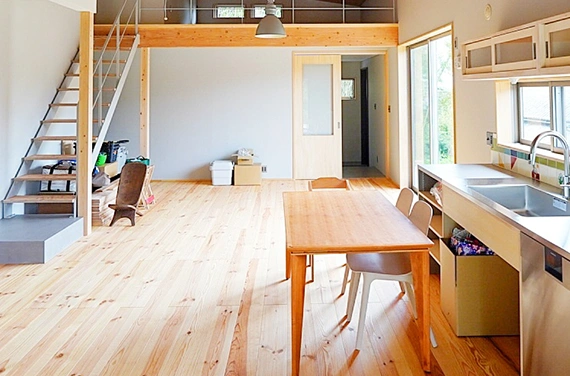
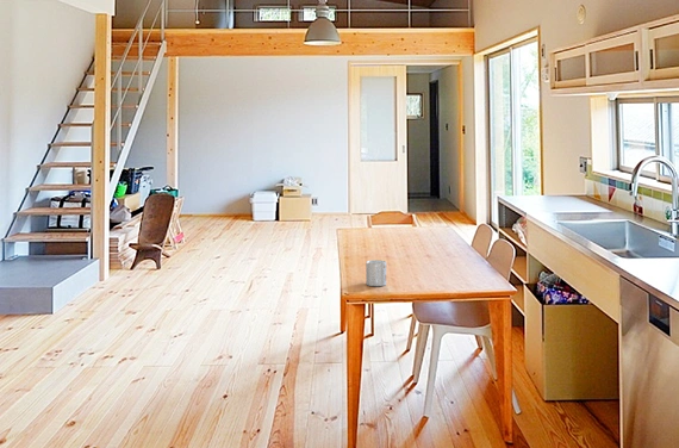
+ mug [365,259,387,287]
